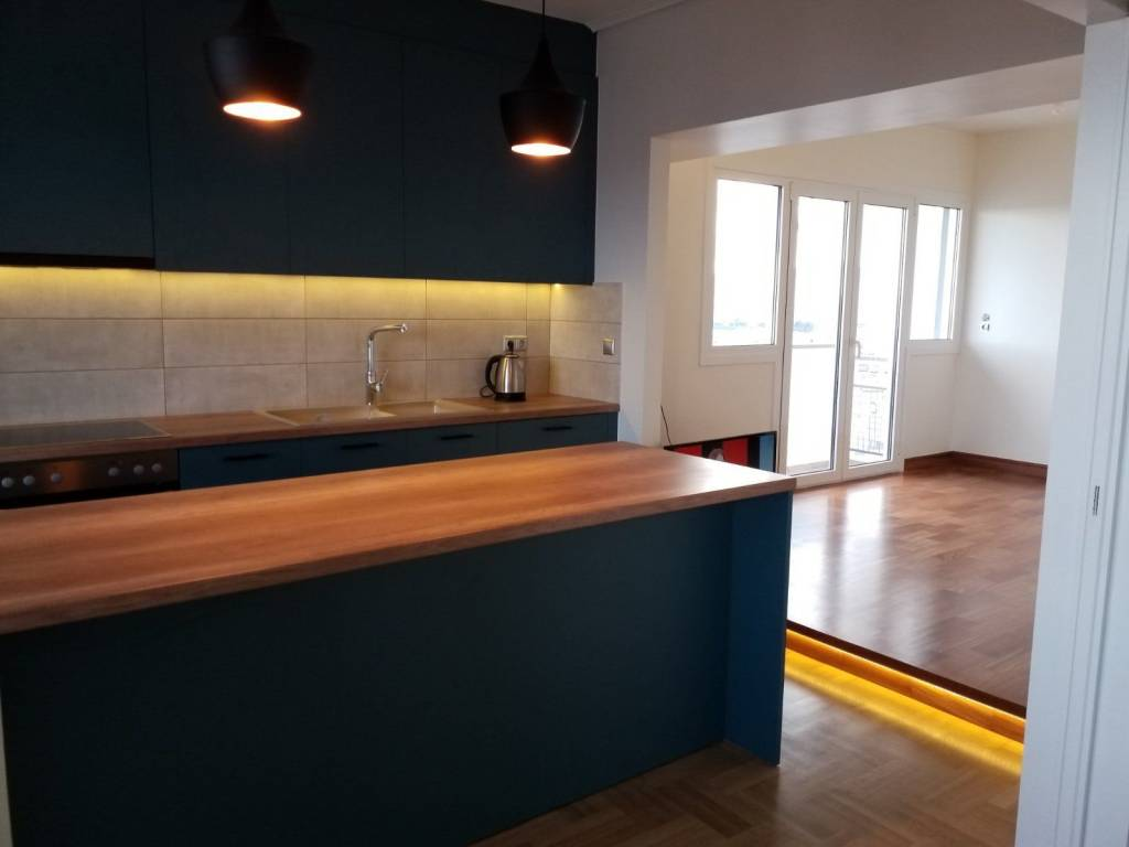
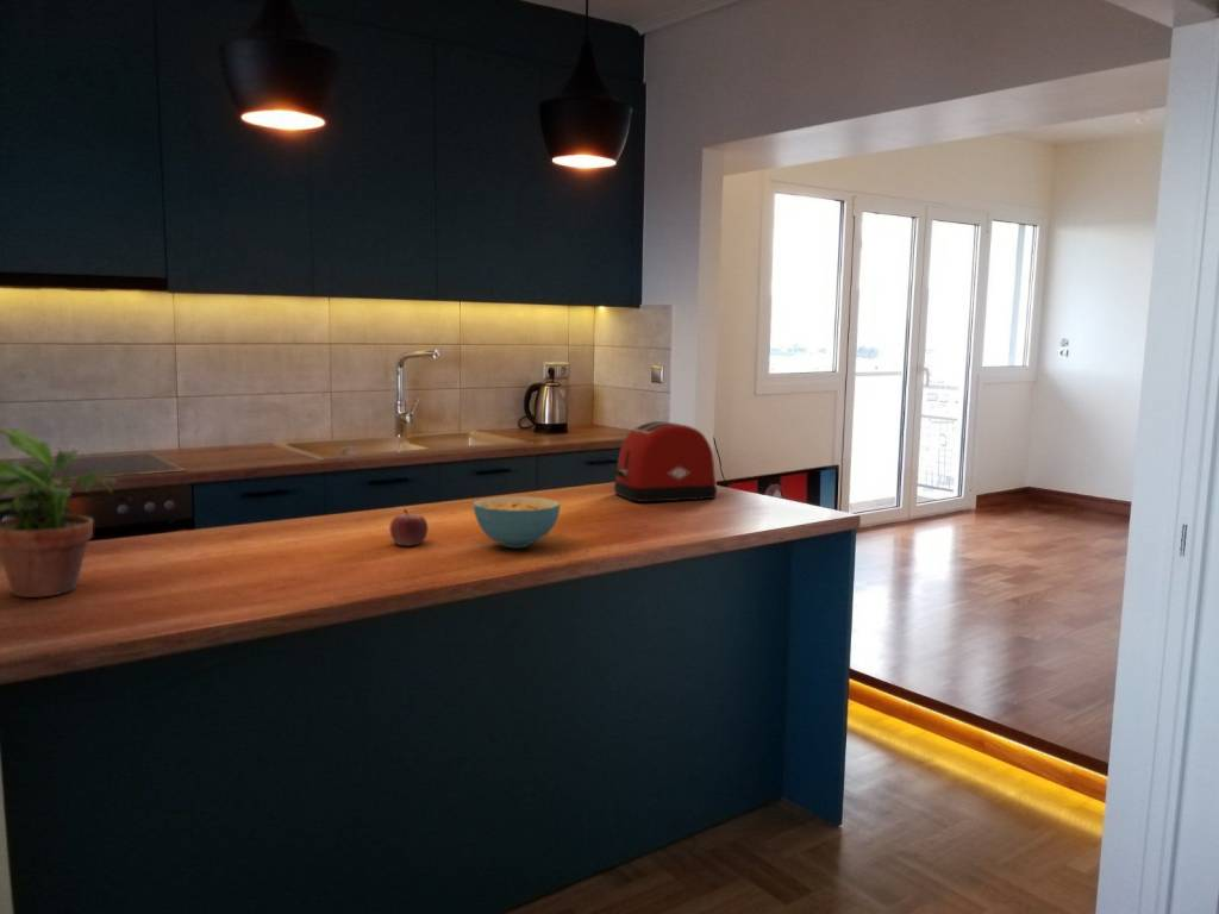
+ toaster [608,420,718,503]
+ potted plant [0,427,117,599]
+ fruit [388,508,430,547]
+ cereal bowl [471,495,562,549]
